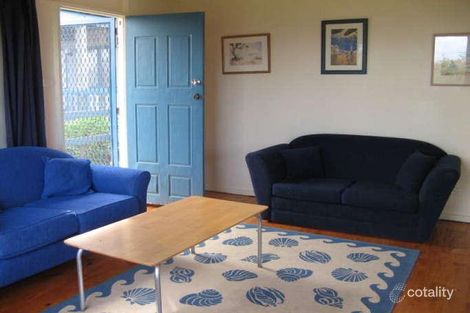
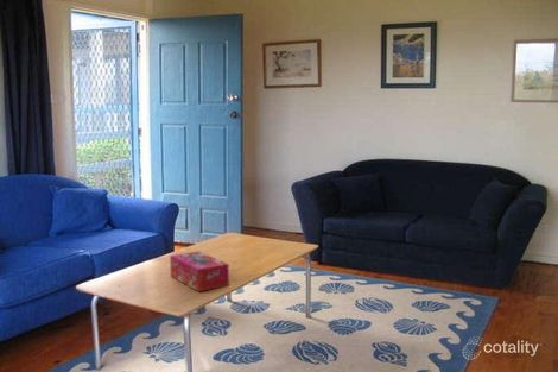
+ tissue box [169,250,230,292]
